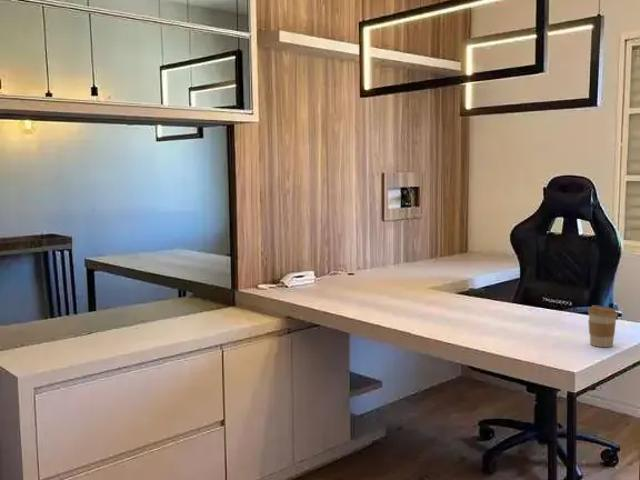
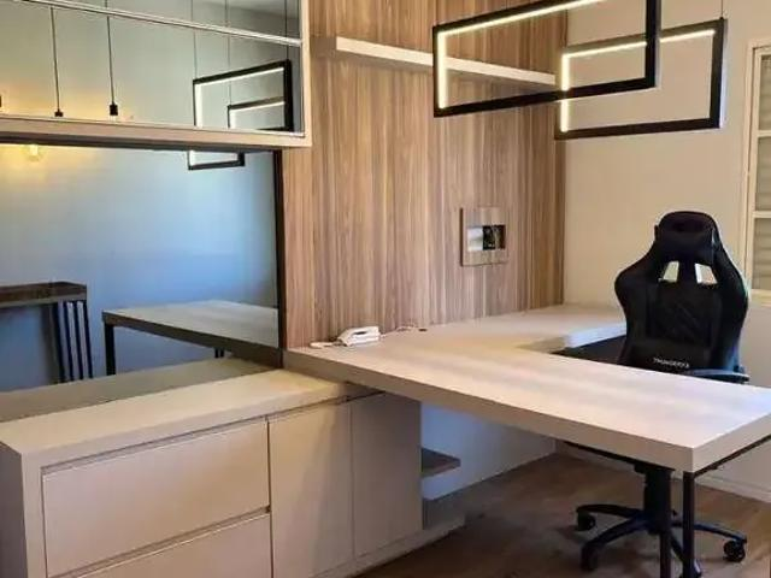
- coffee cup [587,304,619,348]
